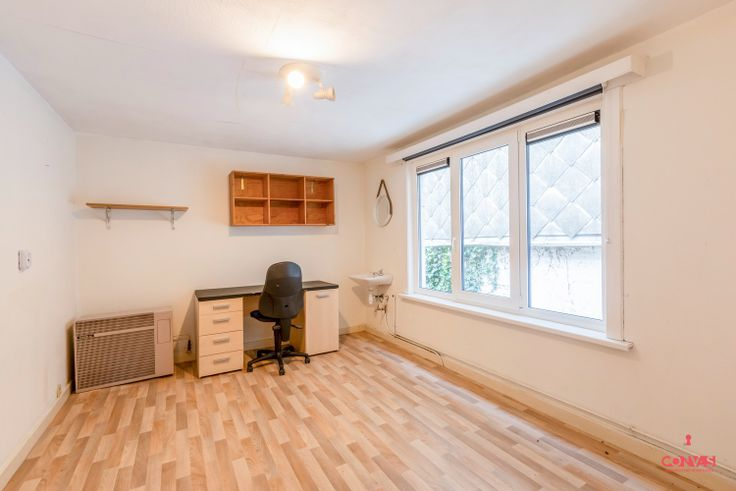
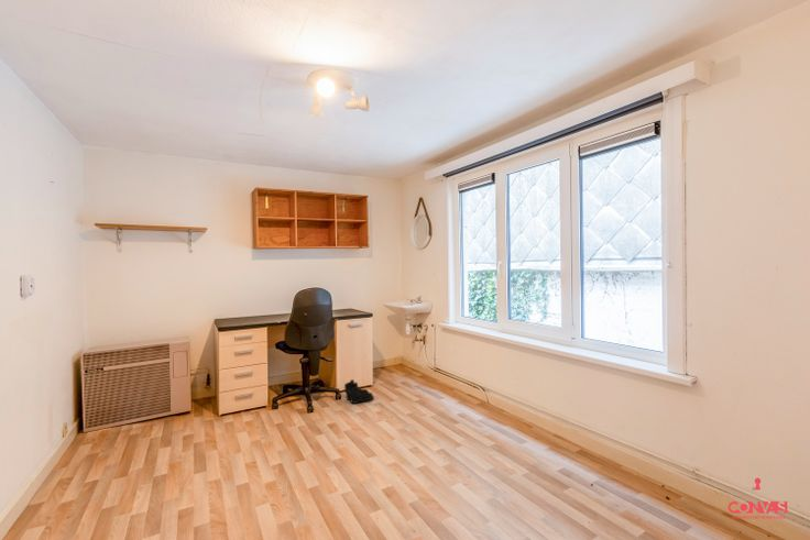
+ boots [343,378,375,405]
